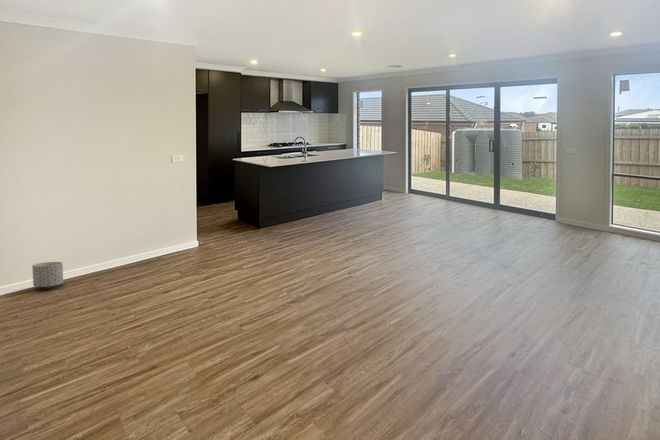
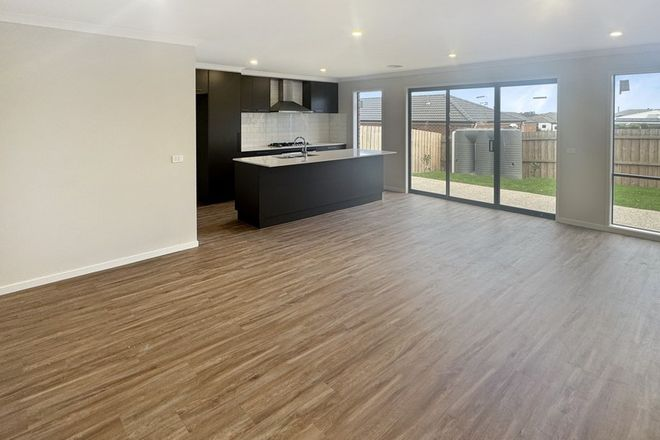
- planter [31,261,64,290]
